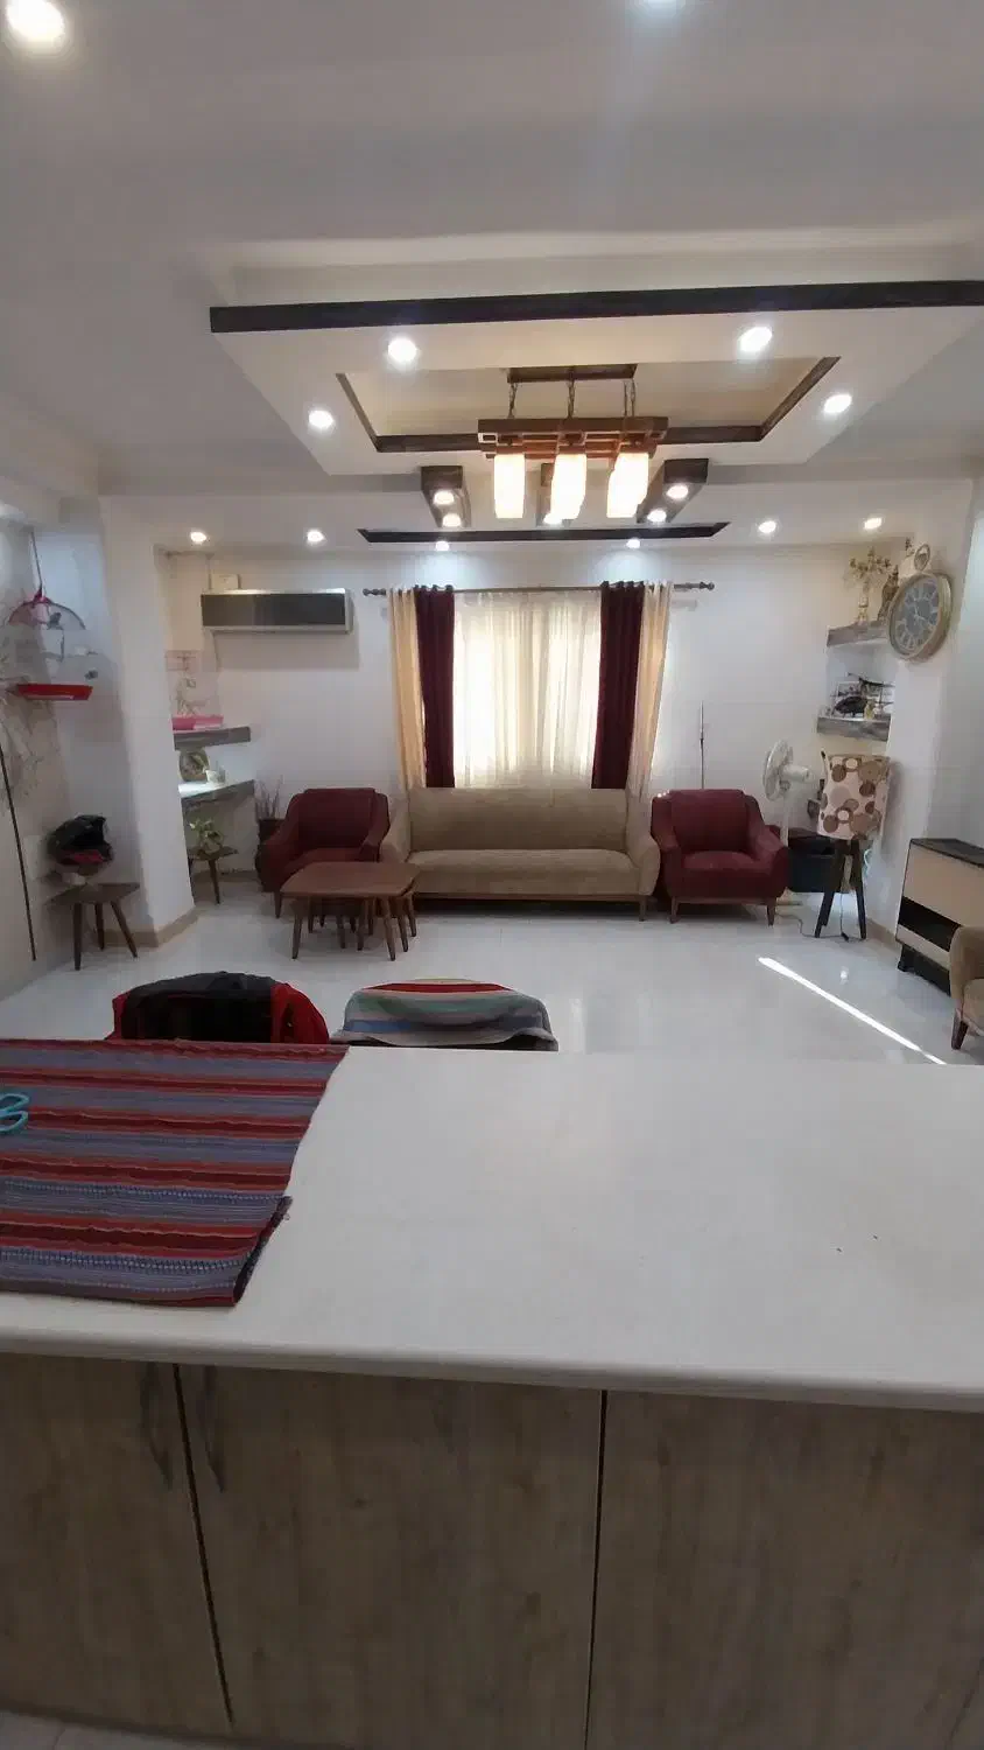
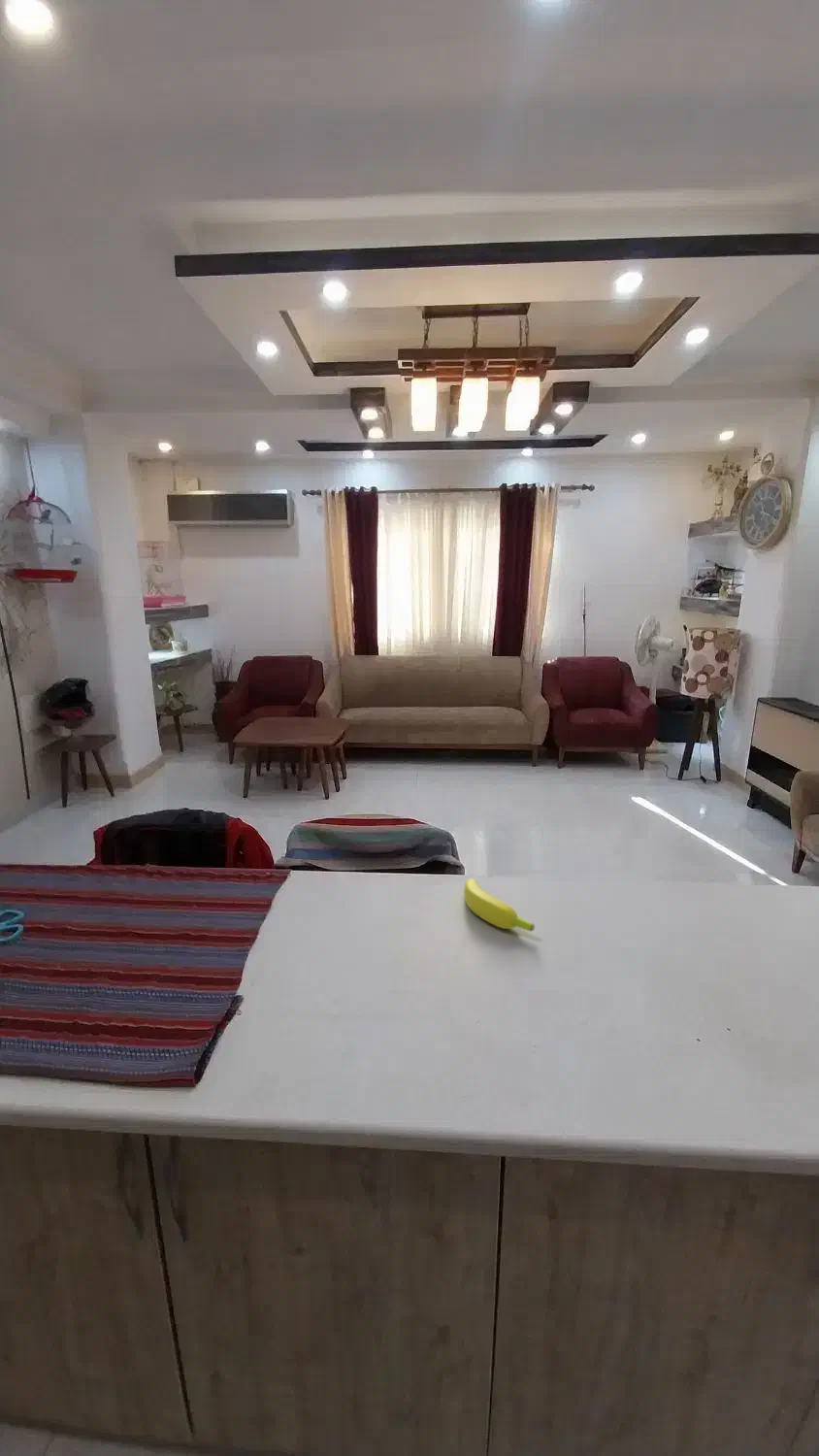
+ banana [463,877,536,932]
